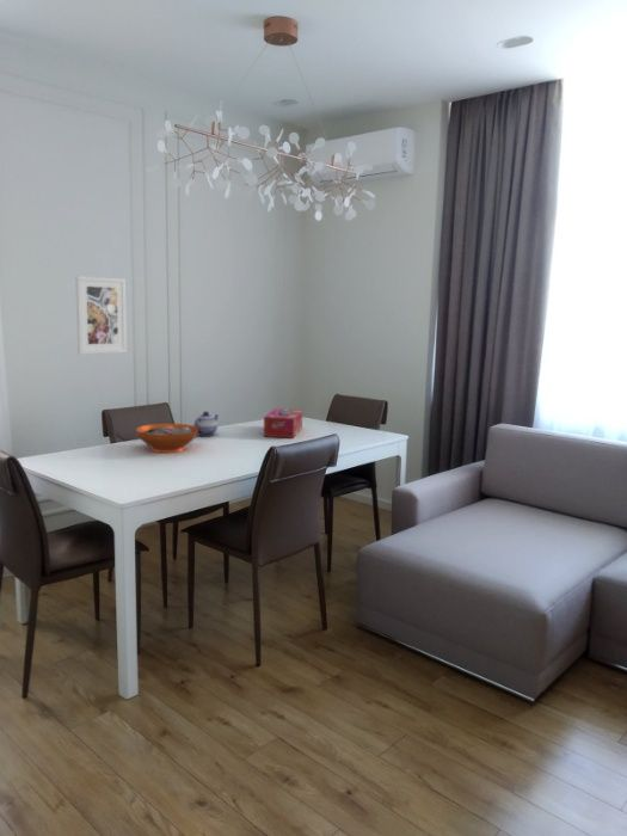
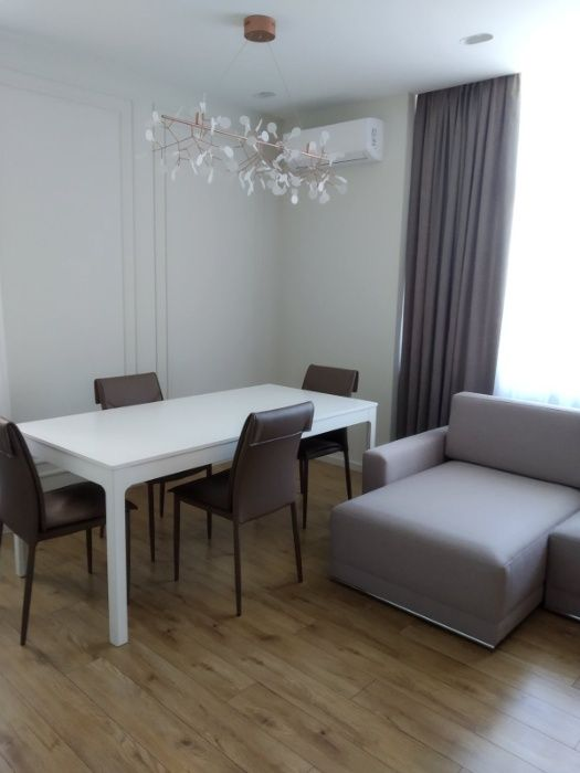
- decorative bowl [135,423,198,454]
- tissue box [263,407,303,439]
- teapot [192,410,220,437]
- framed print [74,275,128,356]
